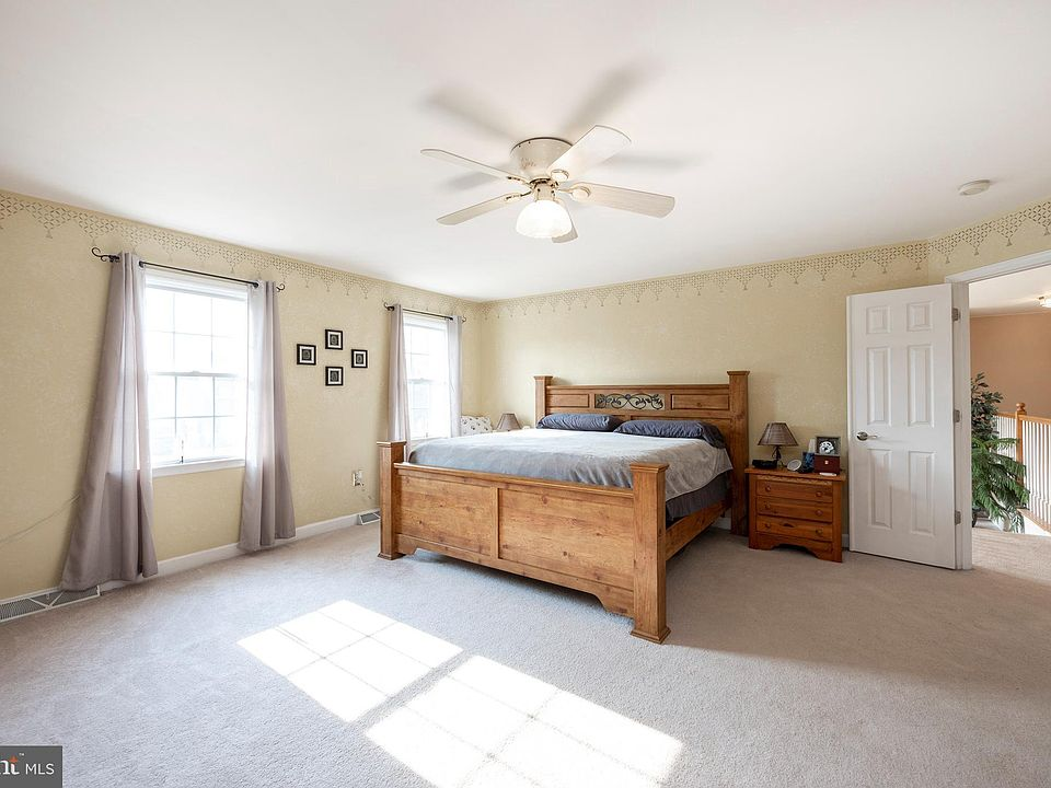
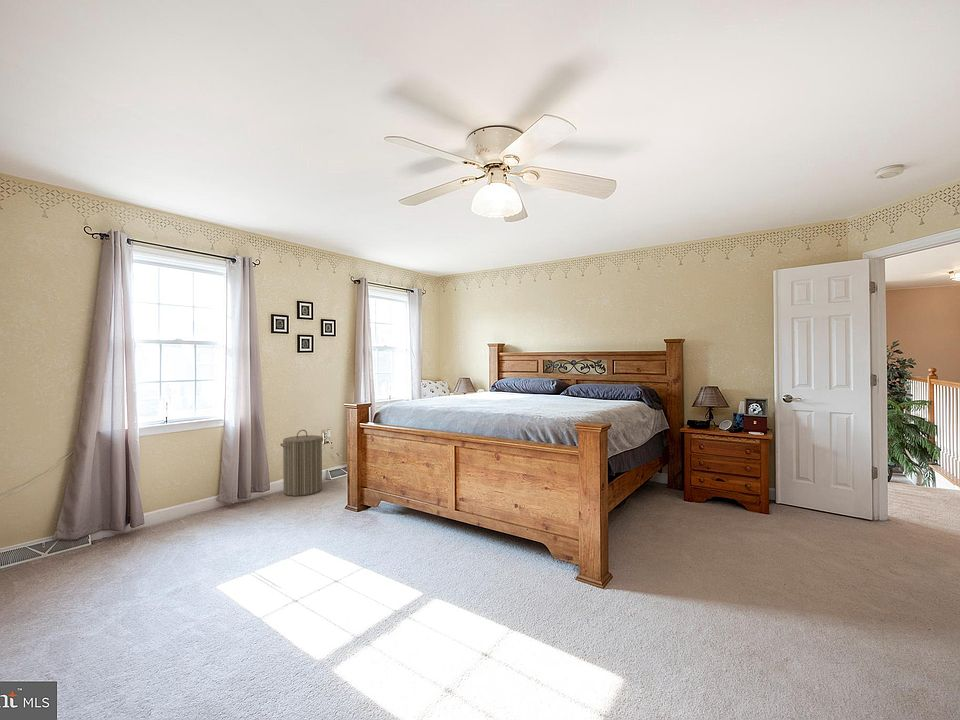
+ laundry hamper [279,429,324,497]
